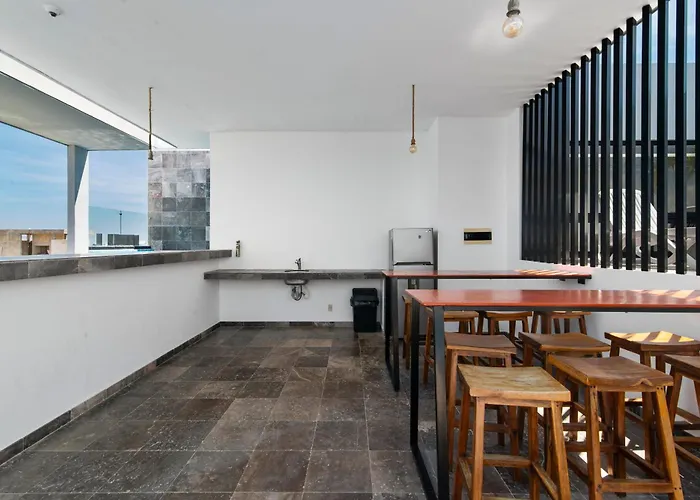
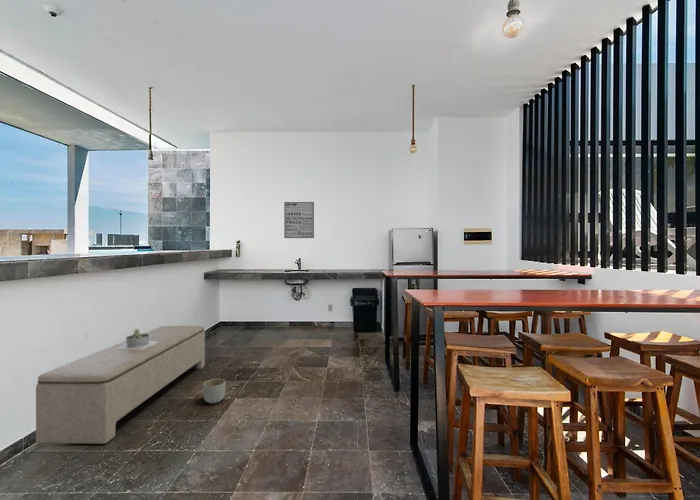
+ wall art [283,201,315,239]
+ bench [35,325,206,445]
+ planter [202,378,226,404]
+ succulent planter [118,327,157,350]
